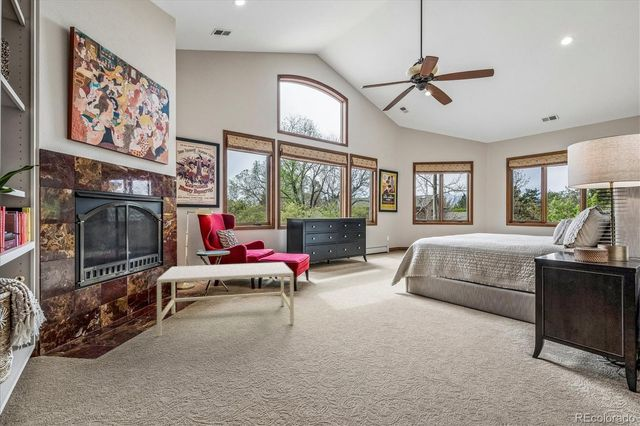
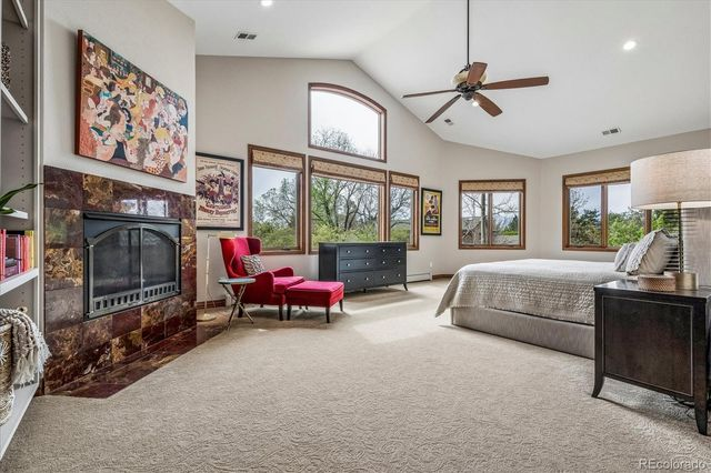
- coffee table [156,261,295,338]
